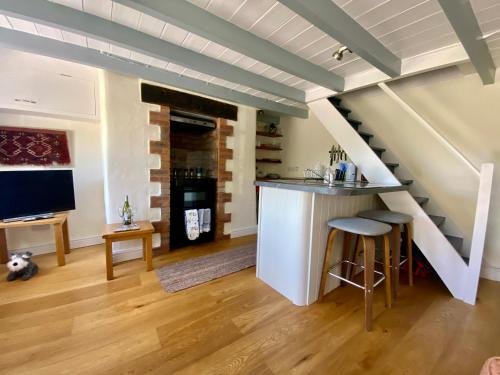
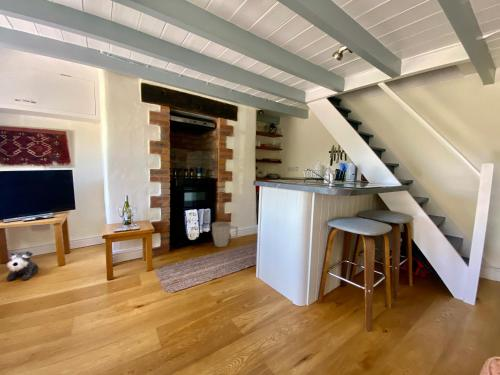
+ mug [211,221,239,248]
